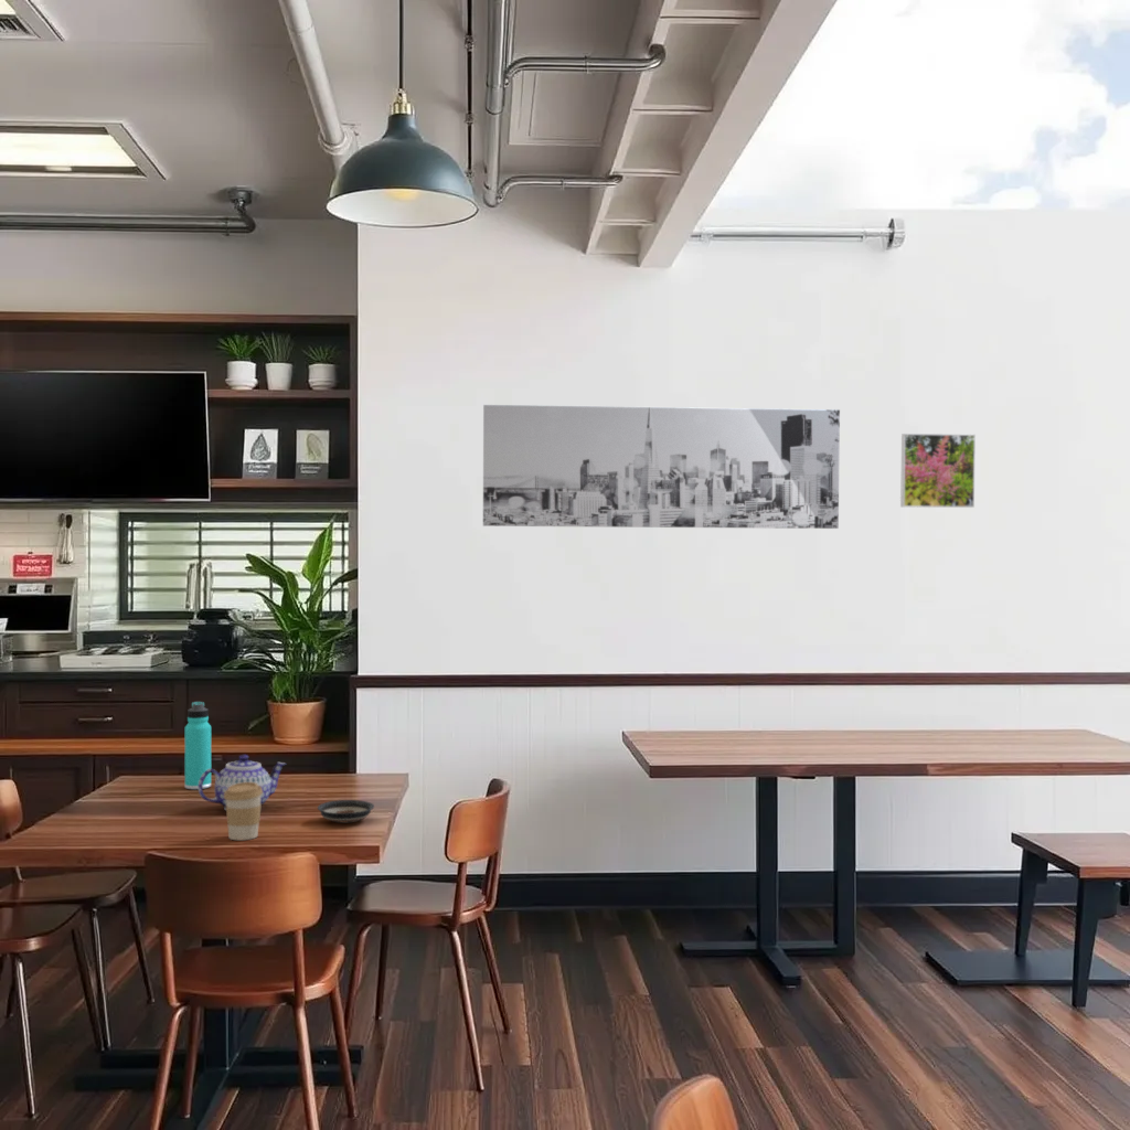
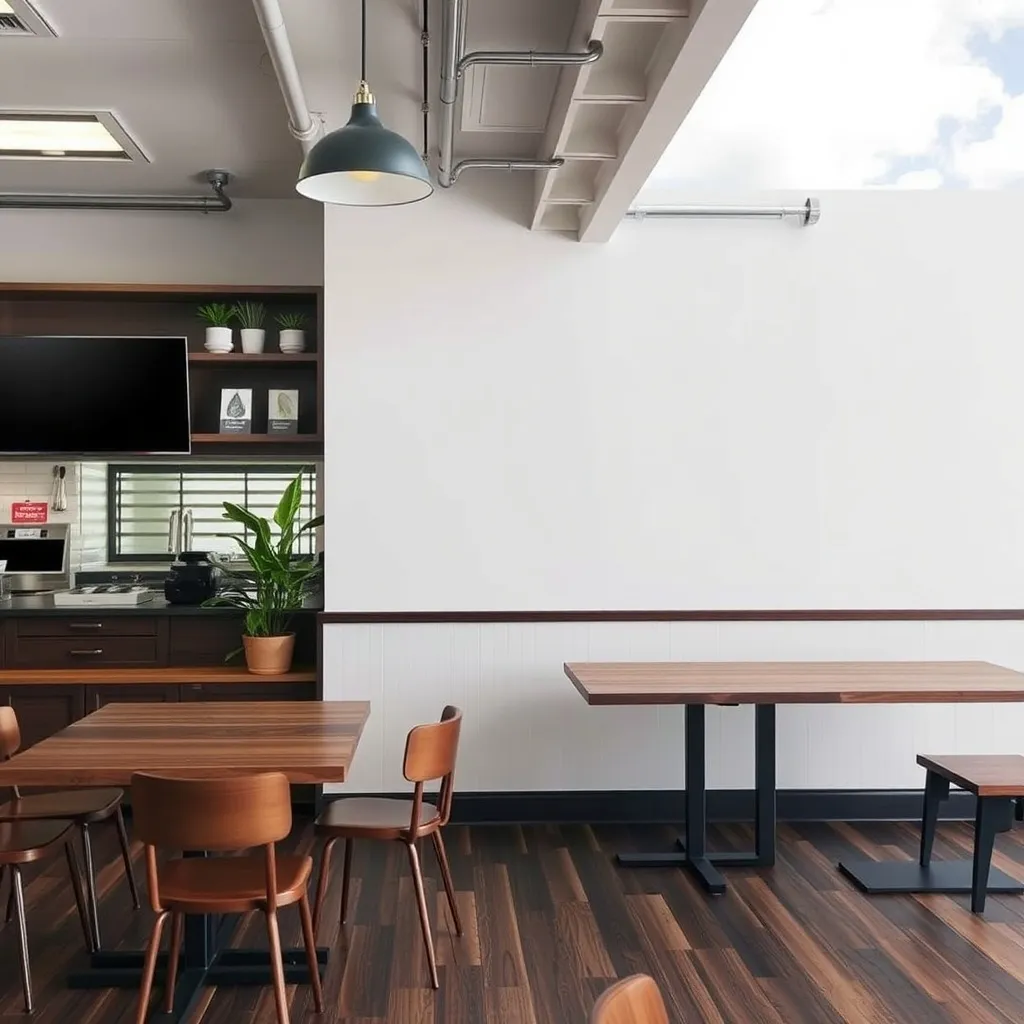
- thermos bottle [184,701,212,790]
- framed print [899,433,977,509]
- saucer [317,799,375,823]
- coffee cup [224,782,263,841]
- teapot [198,754,287,811]
- wall art [482,404,841,530]
